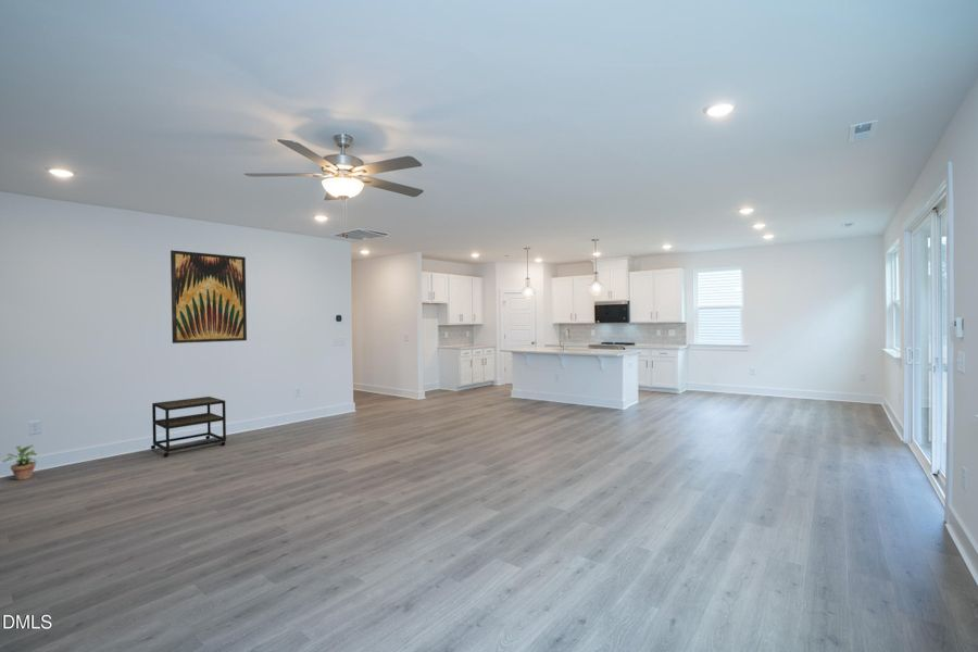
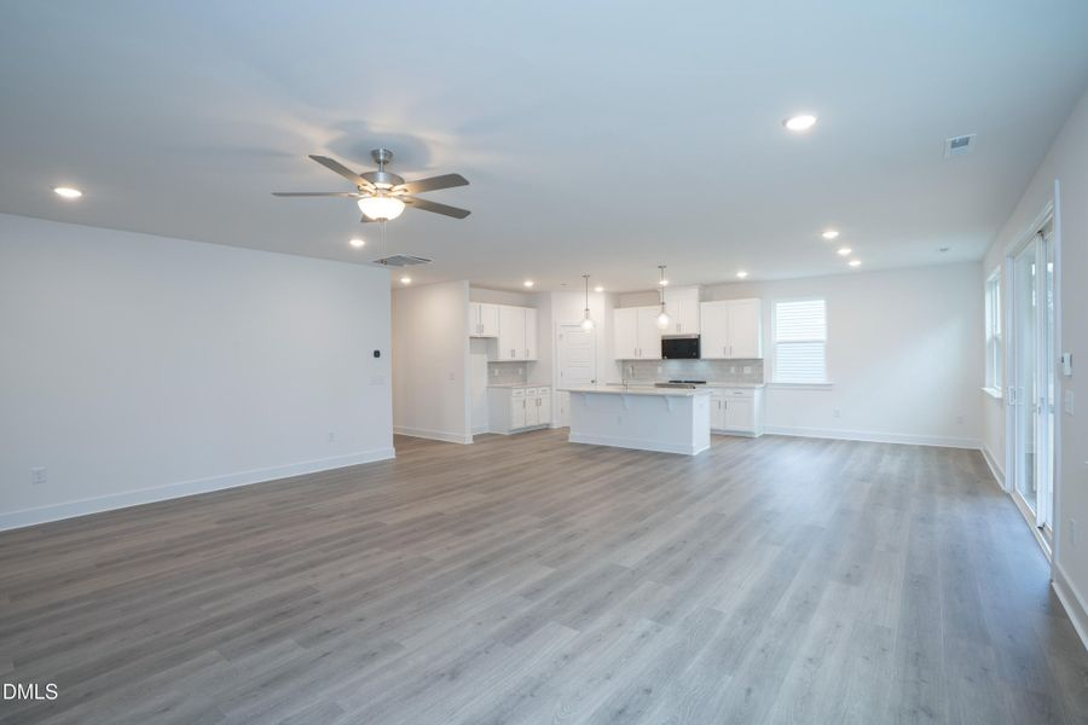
- wall art [170,249,248,344]
- potted plant [1,443,38,481]
- side table [150,396,227,457]
